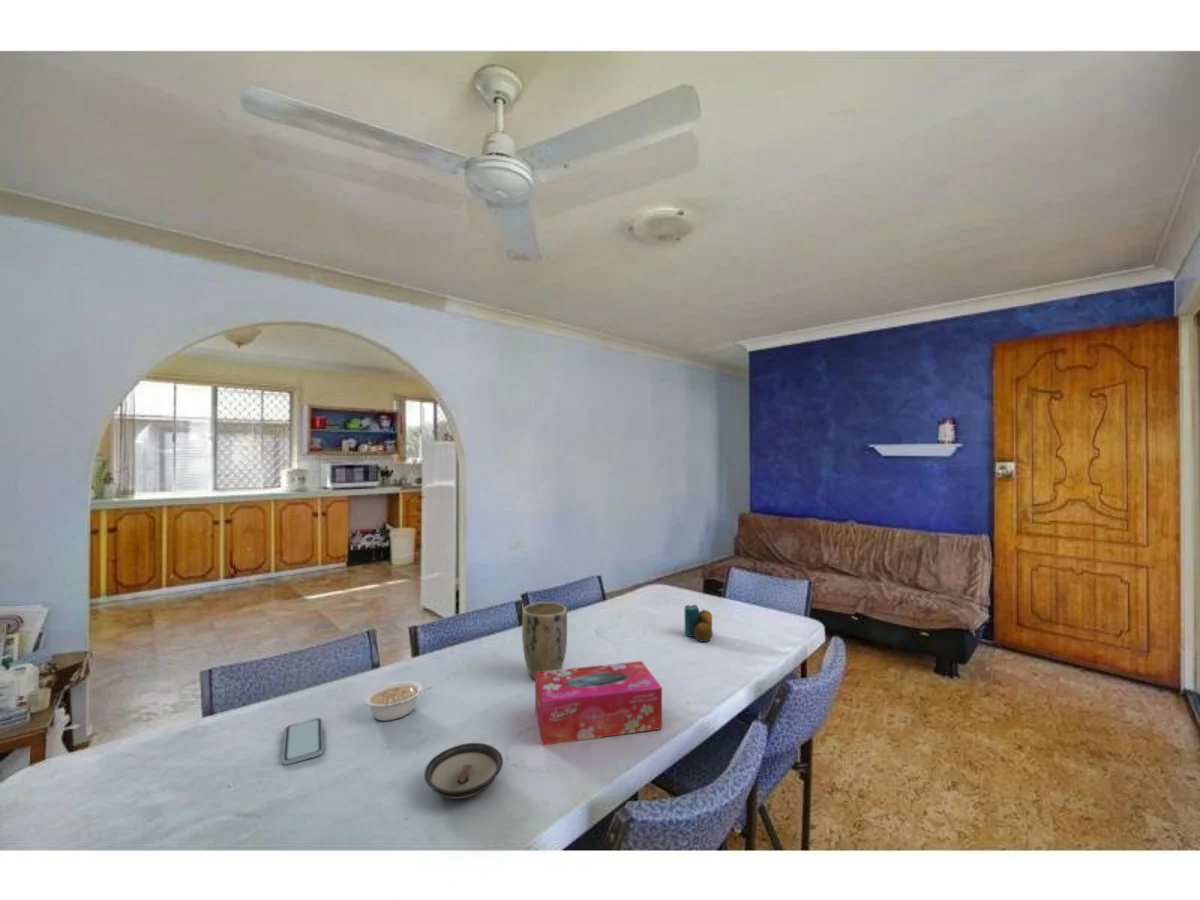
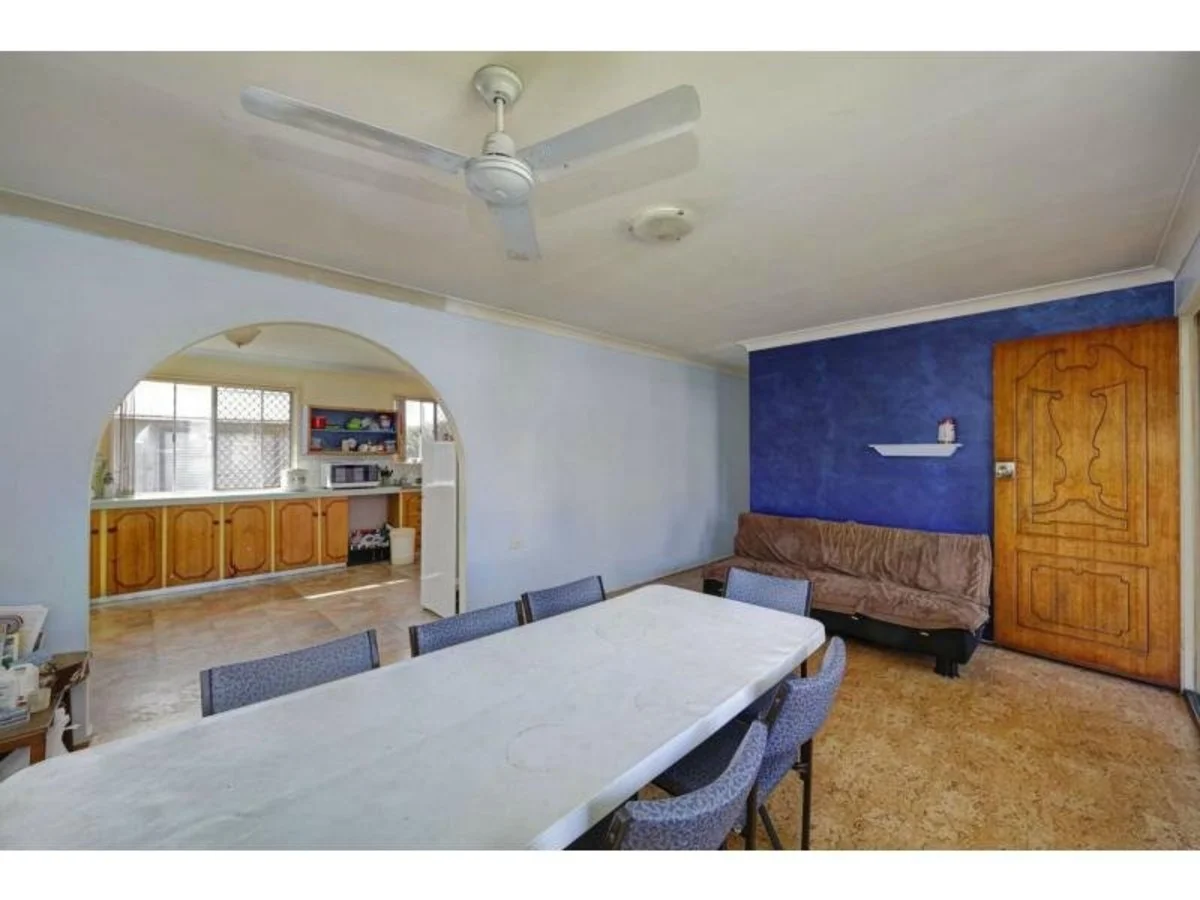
- legume [363,680,433,722]
- plant pot [521,601,568,681]
- candle [684,604,714,643]
- saucer [423,742,504,800]
- smartphone [281,717,324,766]
- tissue box [534,660,663,747]
